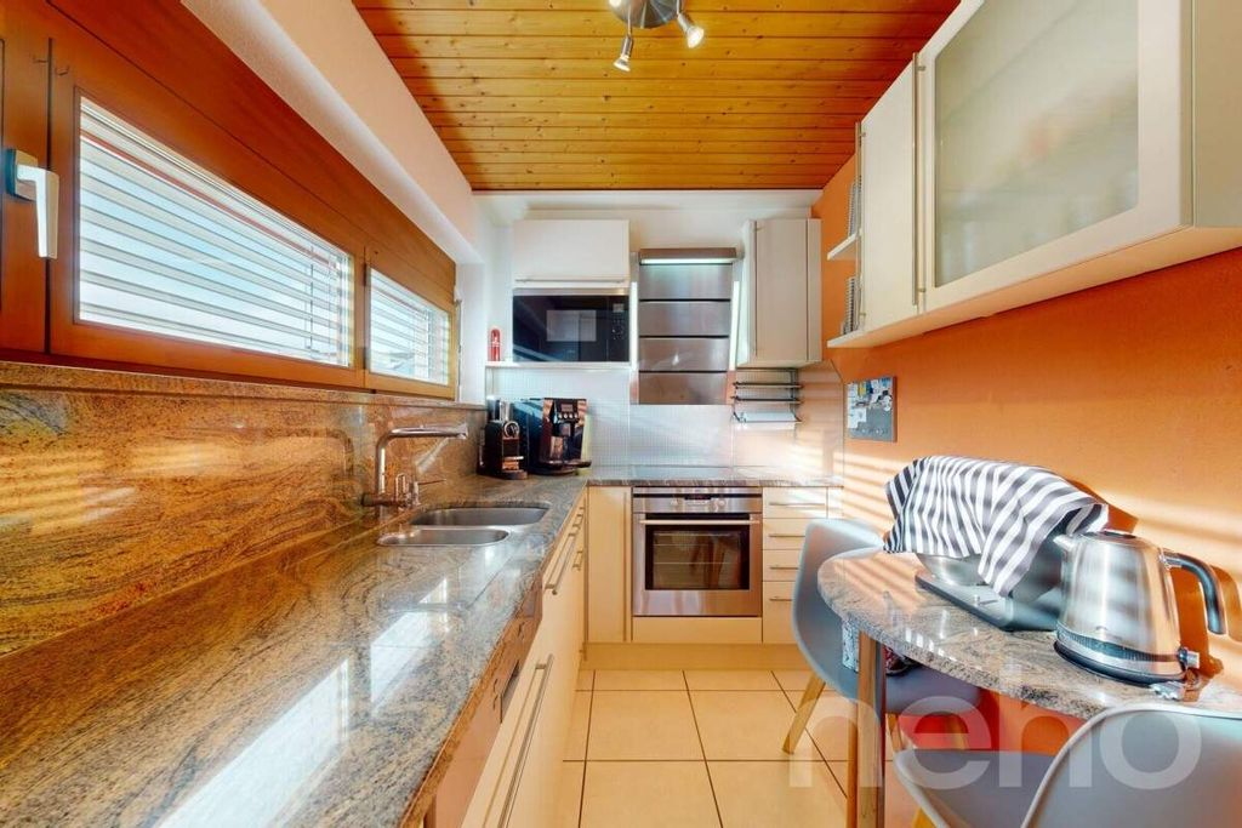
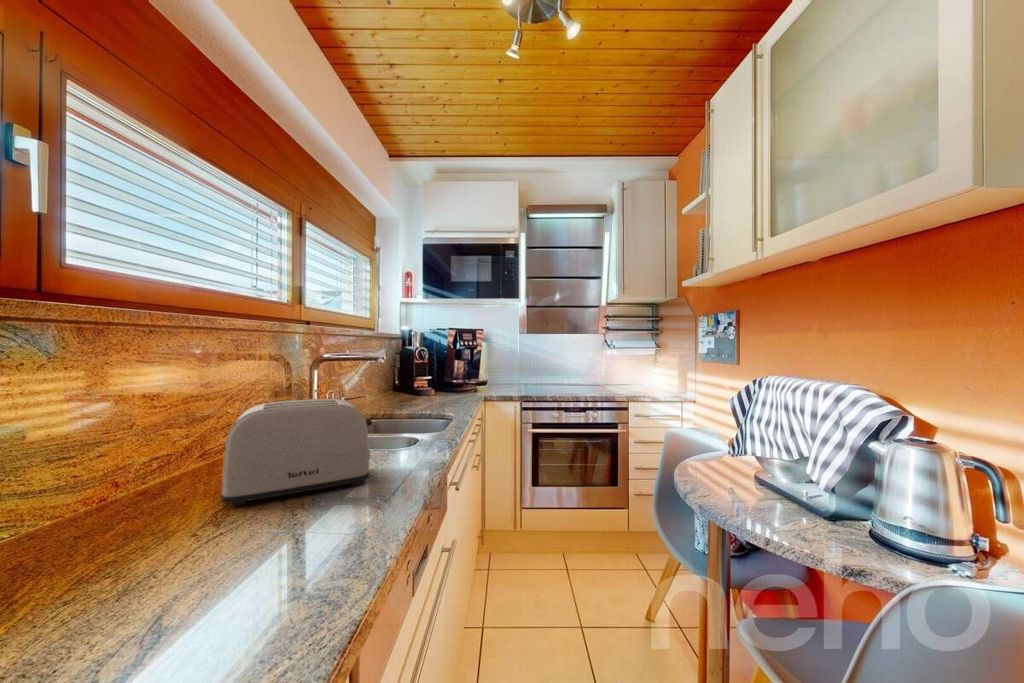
+ toaster [220,398,373,508]
